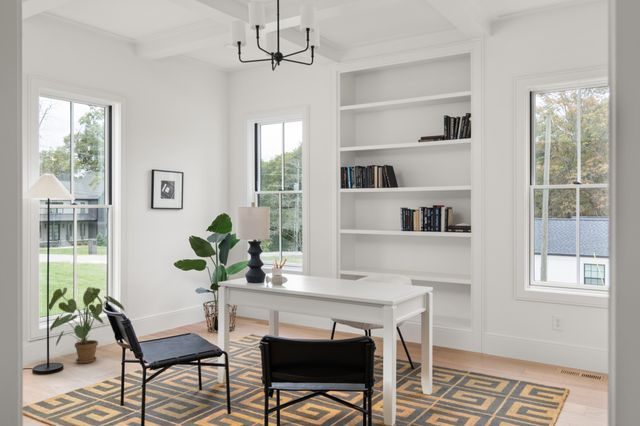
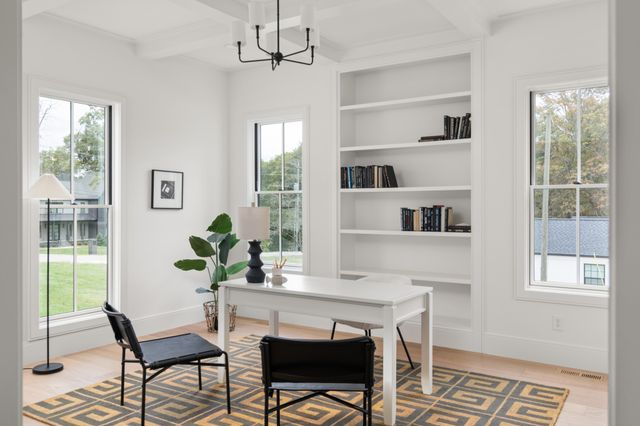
- house plant [48,286,127,364]
